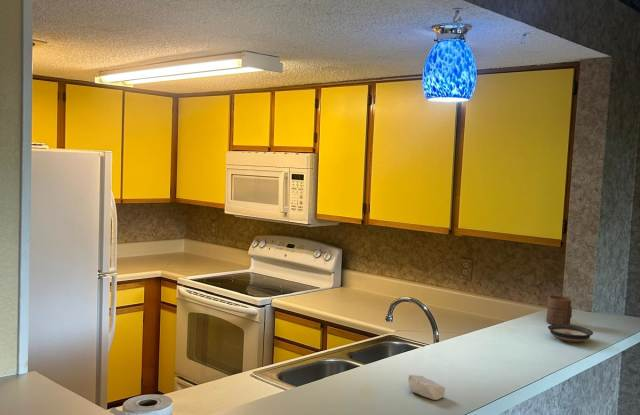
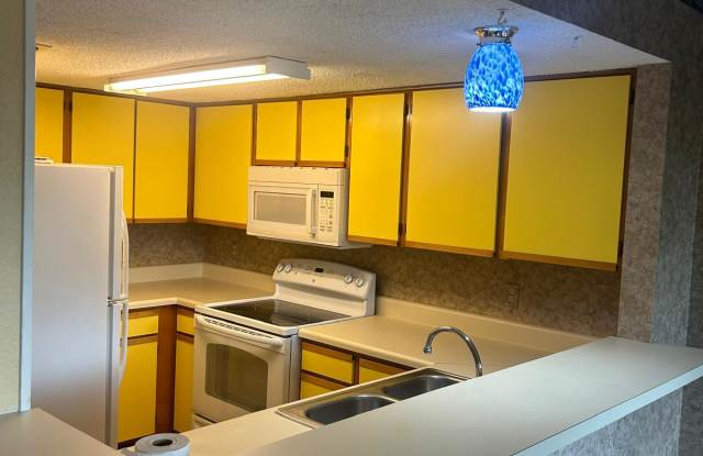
- saucer [547,324,594,343]
- soap bar [407,374,446,401]
- cup [545,295,573,325]
